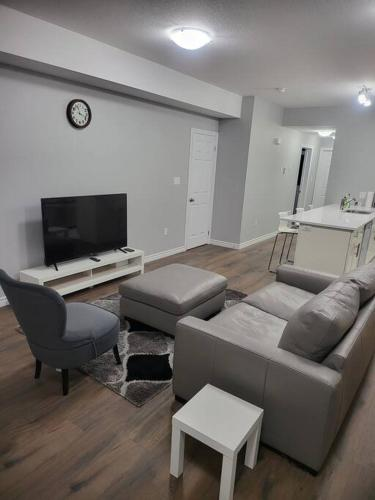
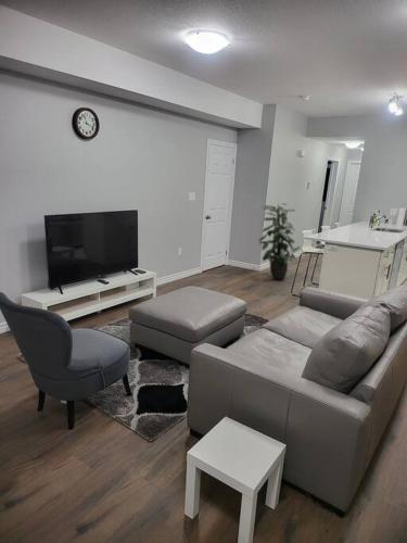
+ indoor plant [257,202,302,281]
